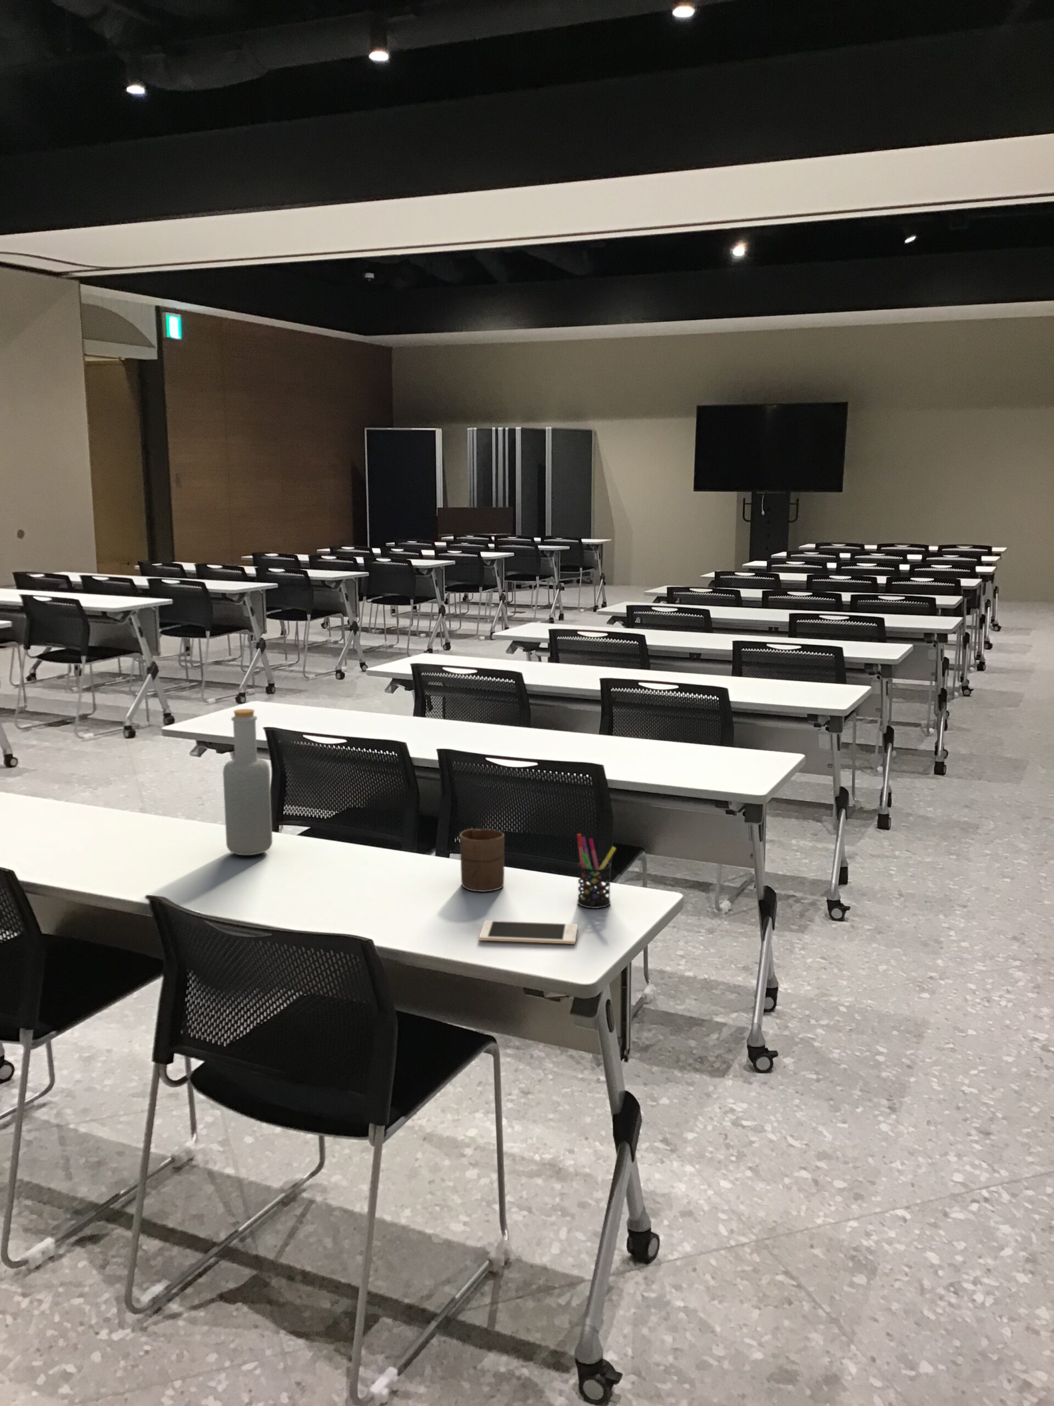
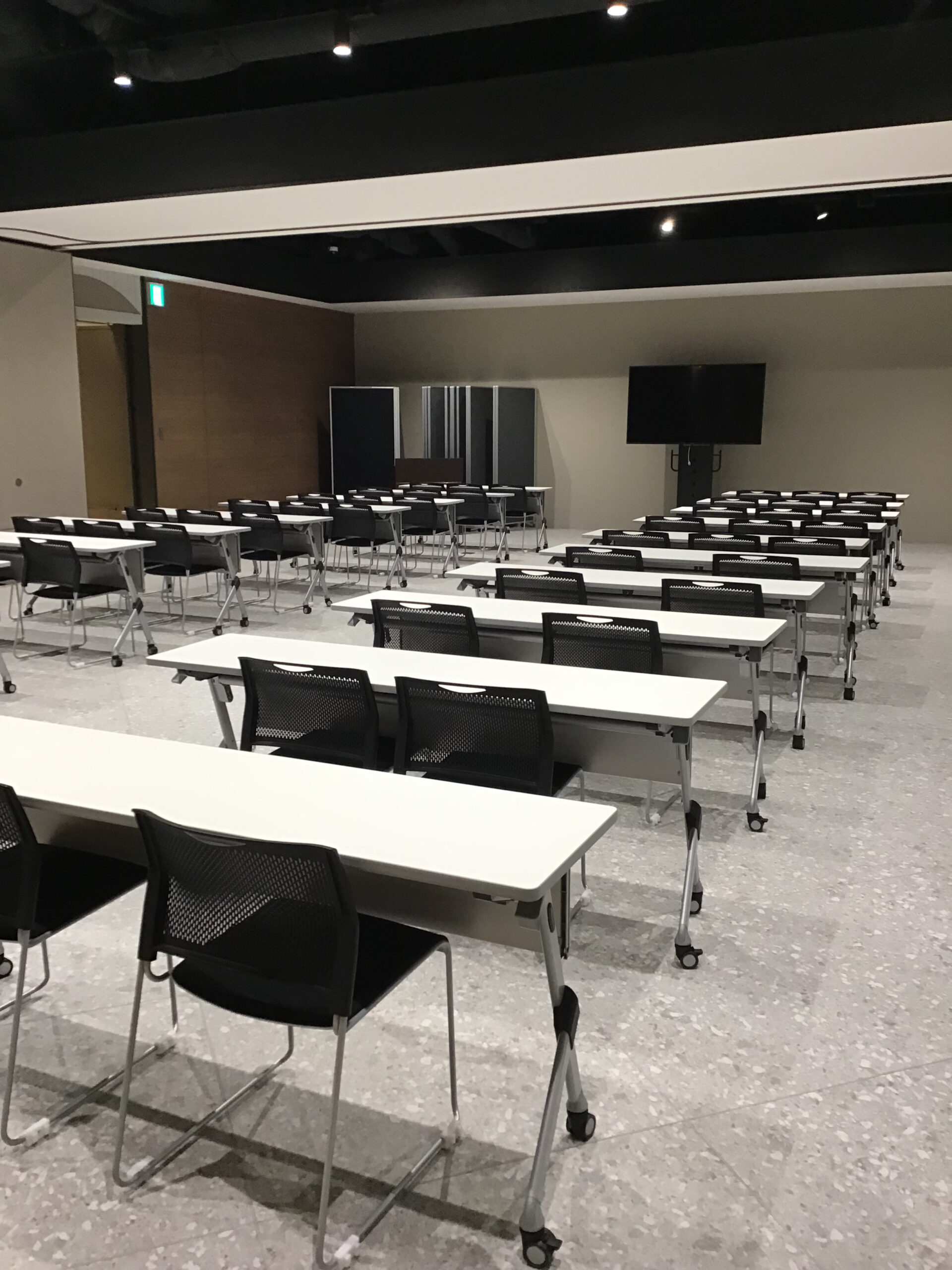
- pen holder [577,834,617,909]
- cell phone [478,920,578,944]
- cup [459,828,505,892]
- bottle [223,709,272,856]
